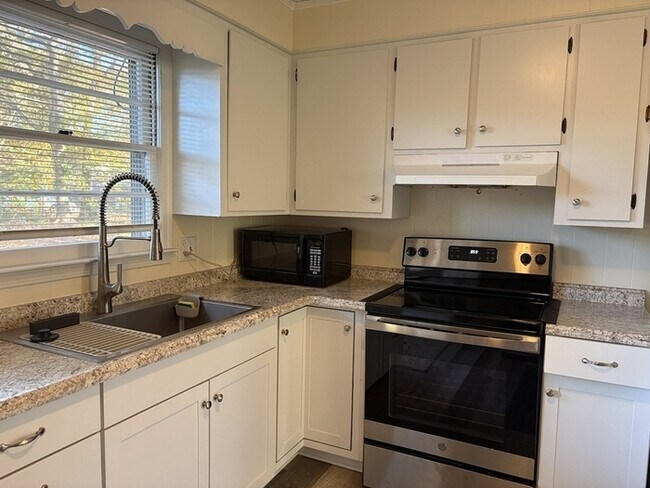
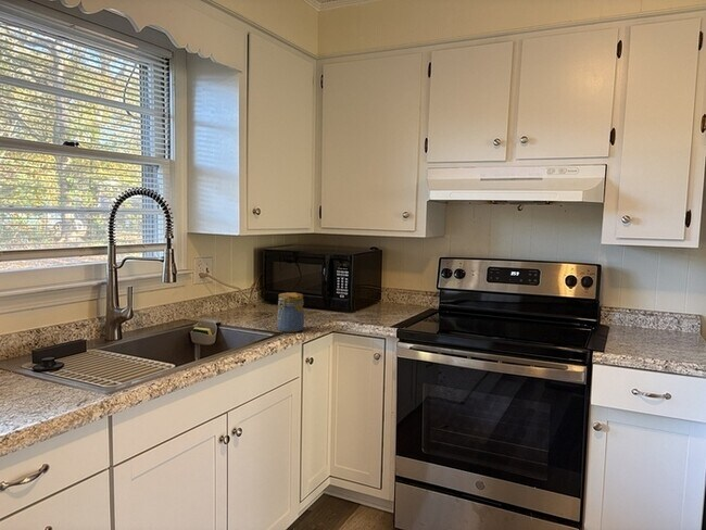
+ jar [276,291,305,333]
